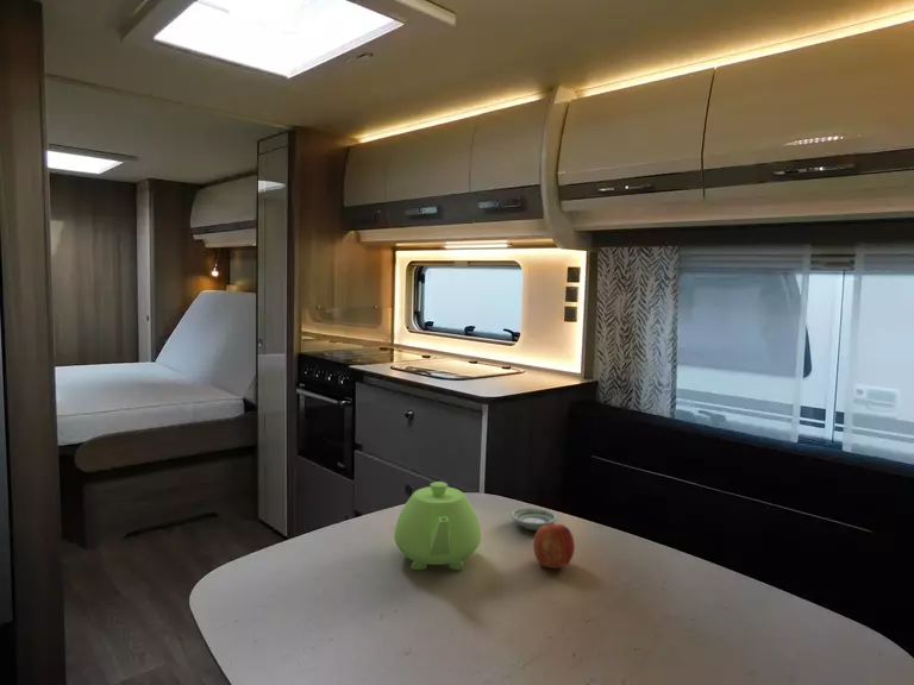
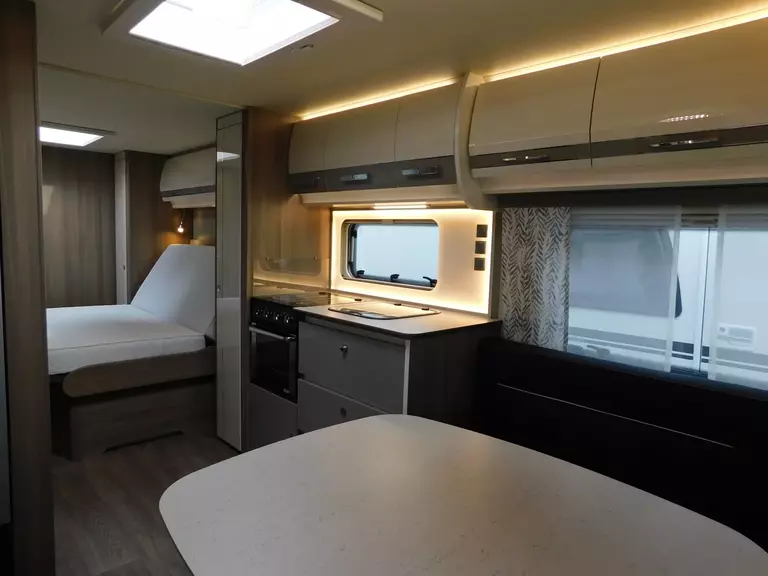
- saucer [511,507,558,532]
- teapot [393,480,482,571]
- fruit [532,523,576,570]
